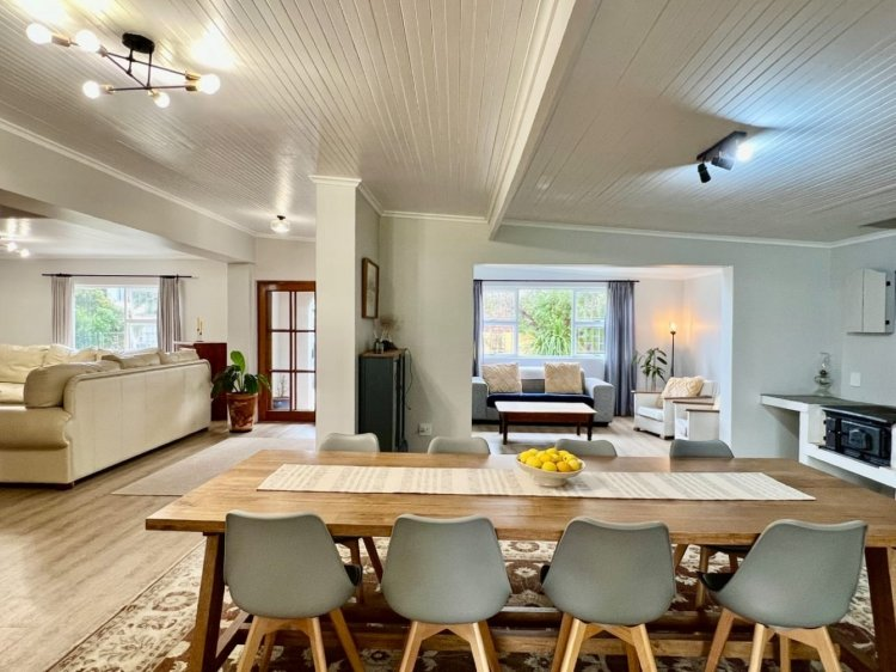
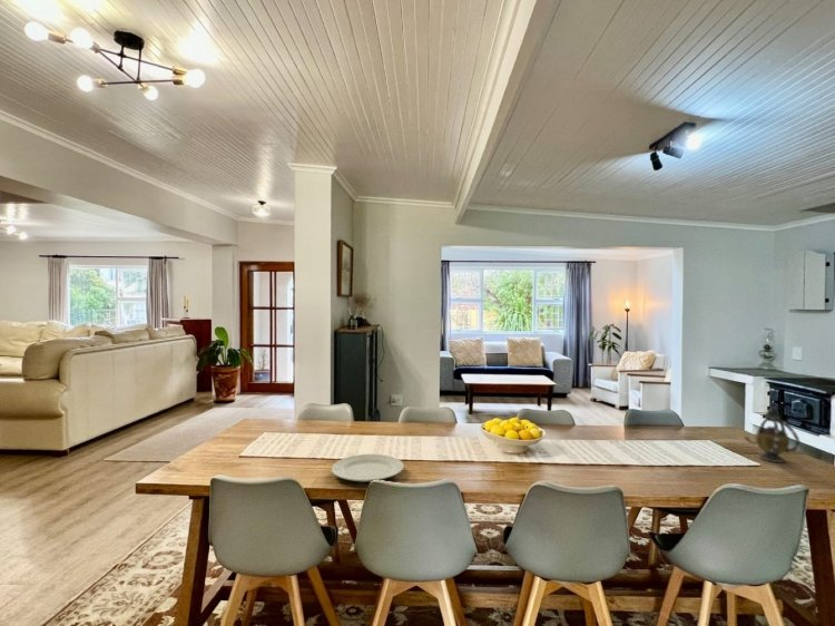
+ chinaware [331,453,405,483]
+ teapot [743,407,800,463]
